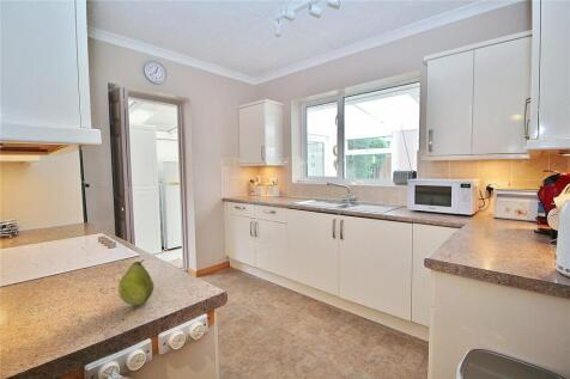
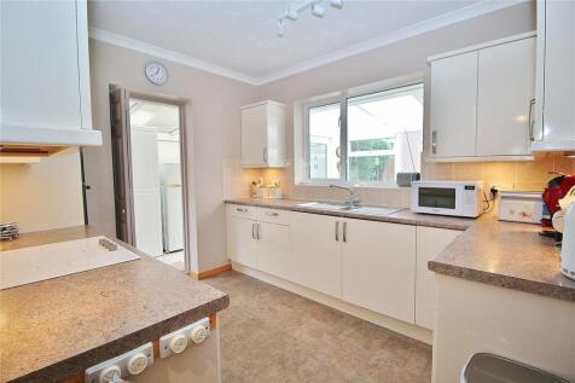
- fruit [117,258,156,307]
